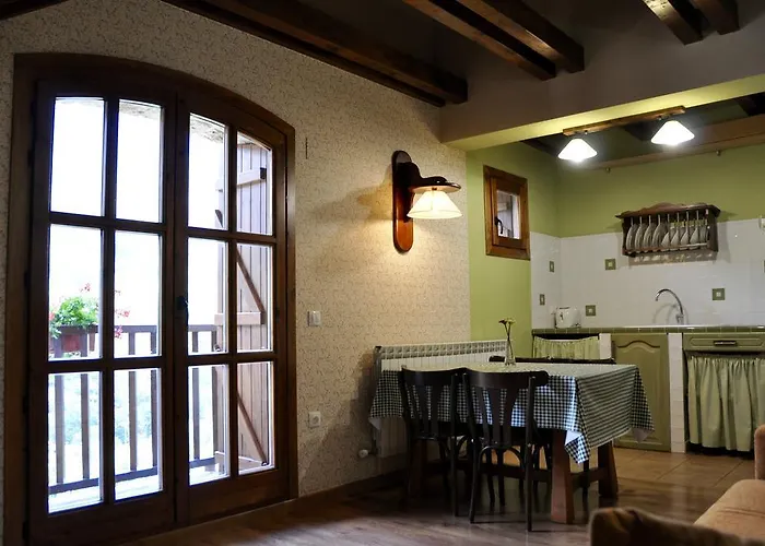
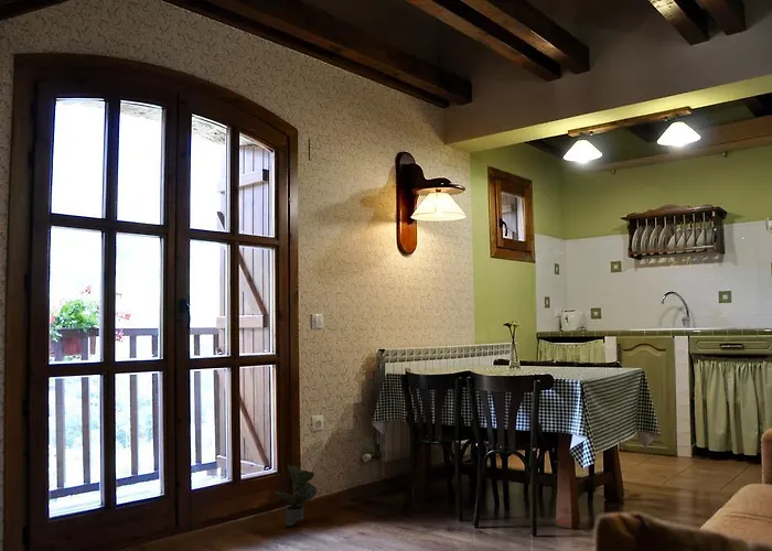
+ potted plant [274,464,318,527]
